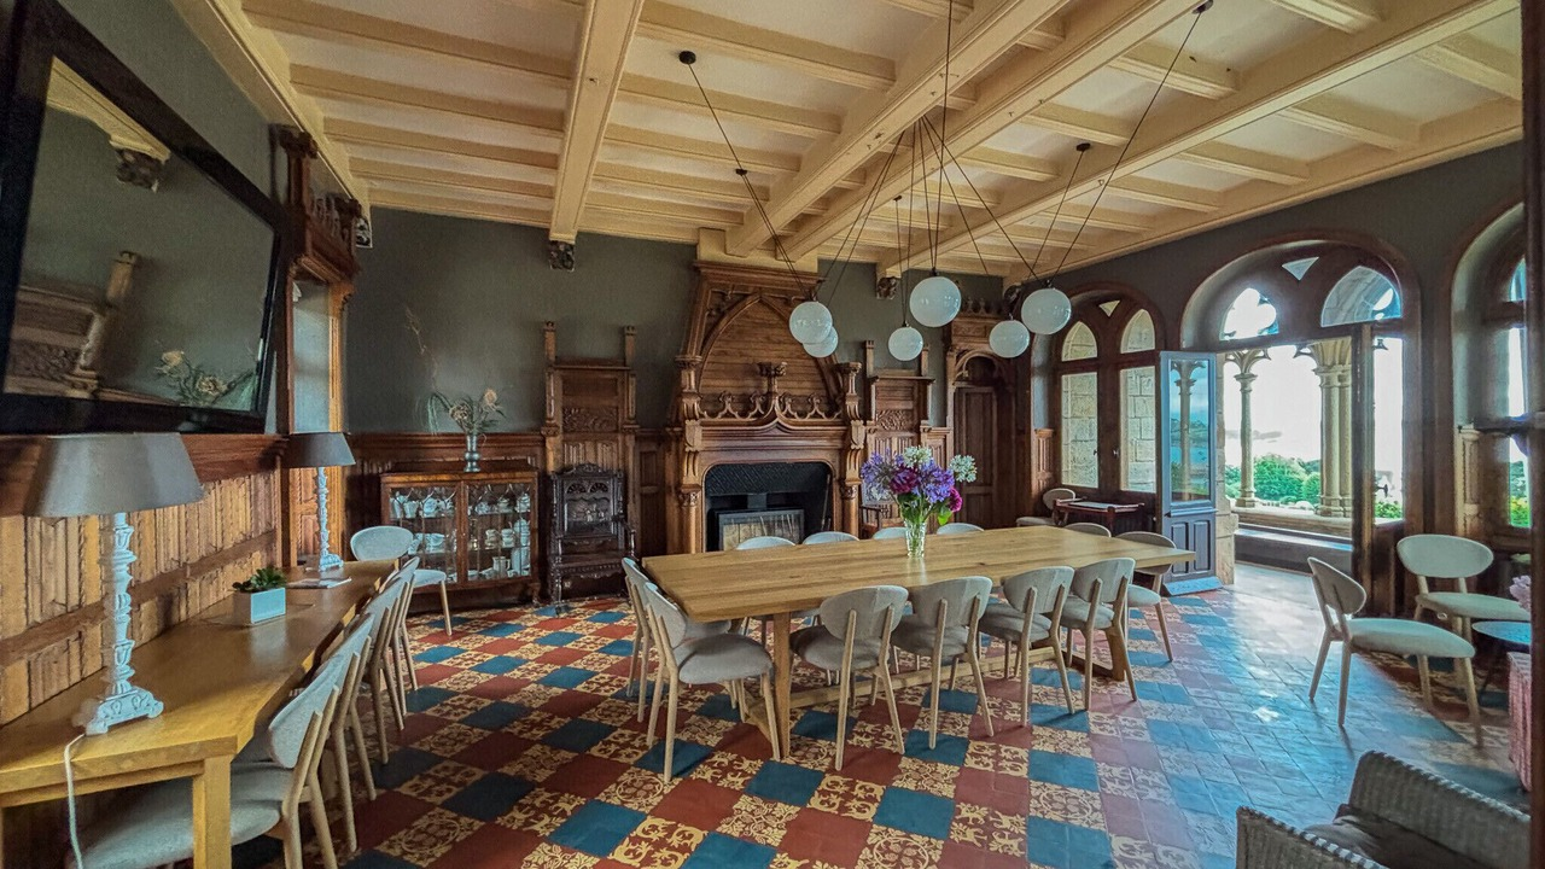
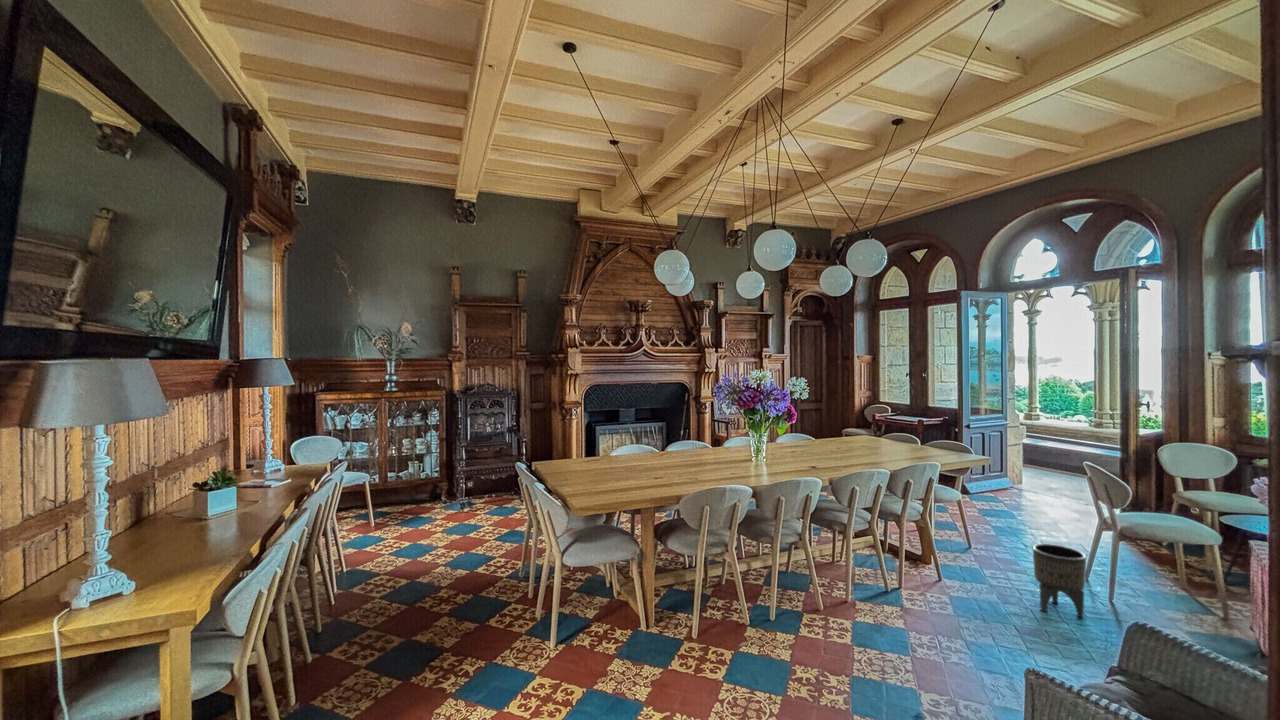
+ planter [1032,543,1087,619]
